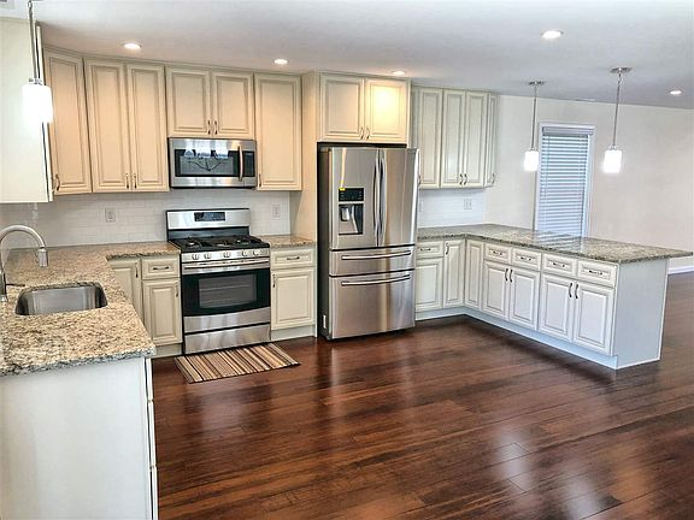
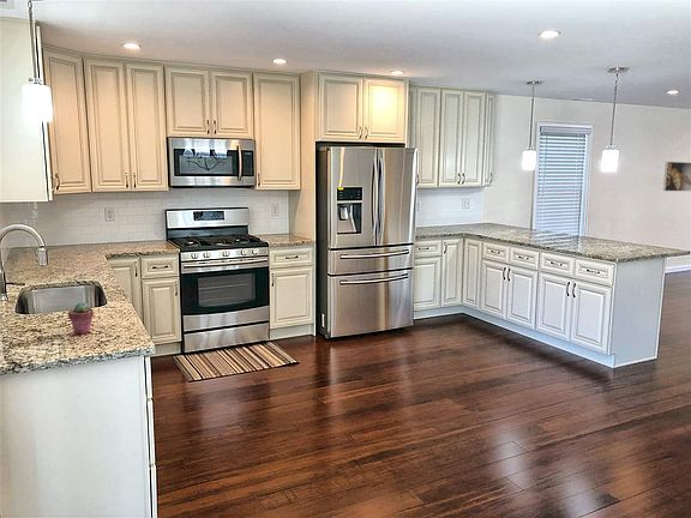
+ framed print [662,161,691,192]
+ potted succulent [67,301,95,335]
